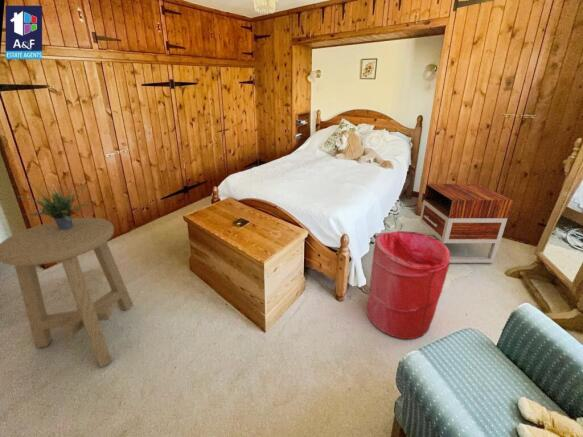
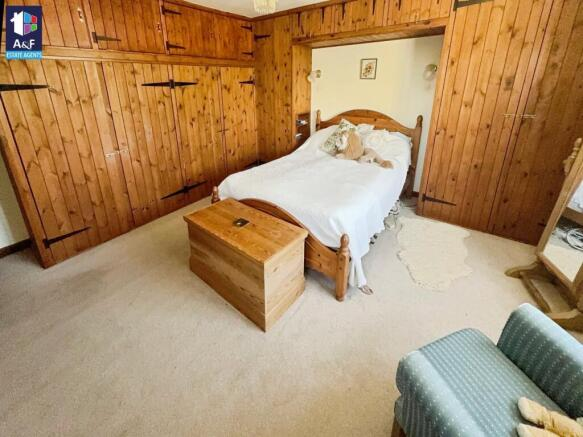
- stool [0,217,134,368]
- potted plant [17,177,93,230]
- laundry hamper [365,230,451,340]
- nightstand [419,183,514,264]
